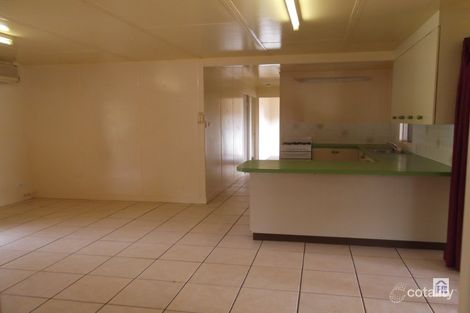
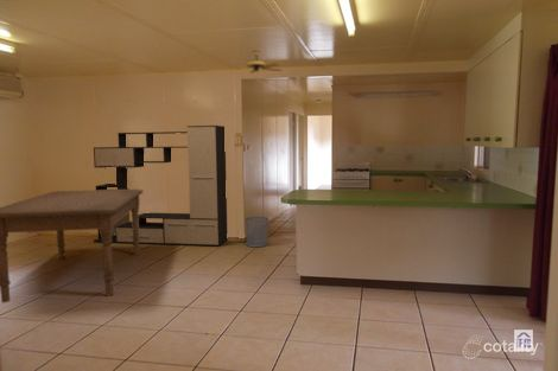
+ ceiling fan [236,50,284,75]
+ media console [93,124,229,248]
+ dining table [0,188,144,303]
+ waste bin [243,216,270,248]
